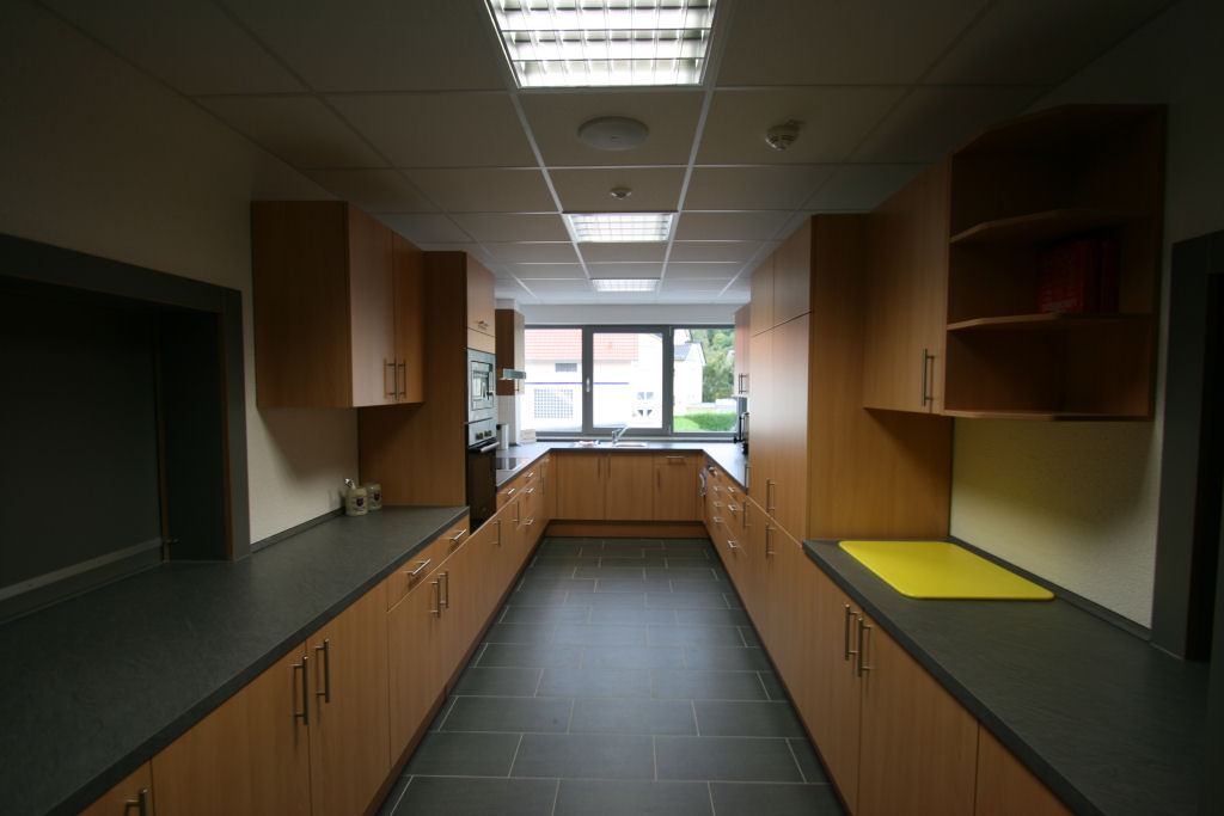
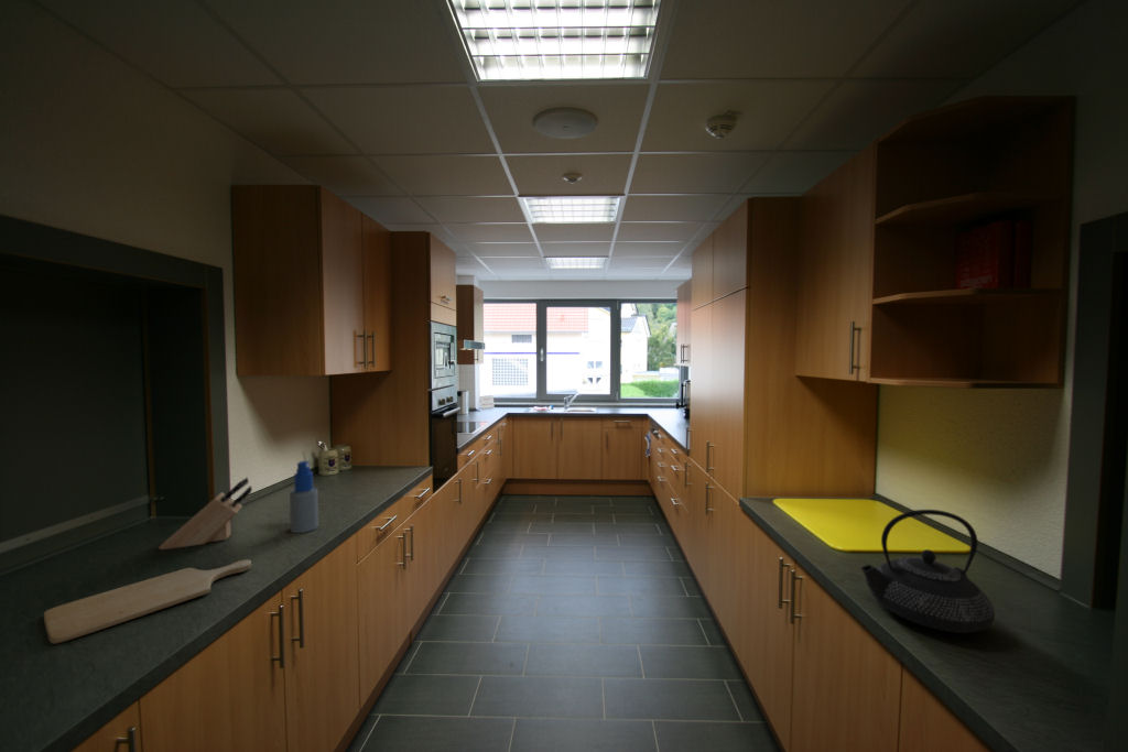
+ chopping board [43,558,252,645]
+ spray bottle [289,460,319,534]
+ knife block [158,476,253,551]
+ teapot [860,509,996,634]
